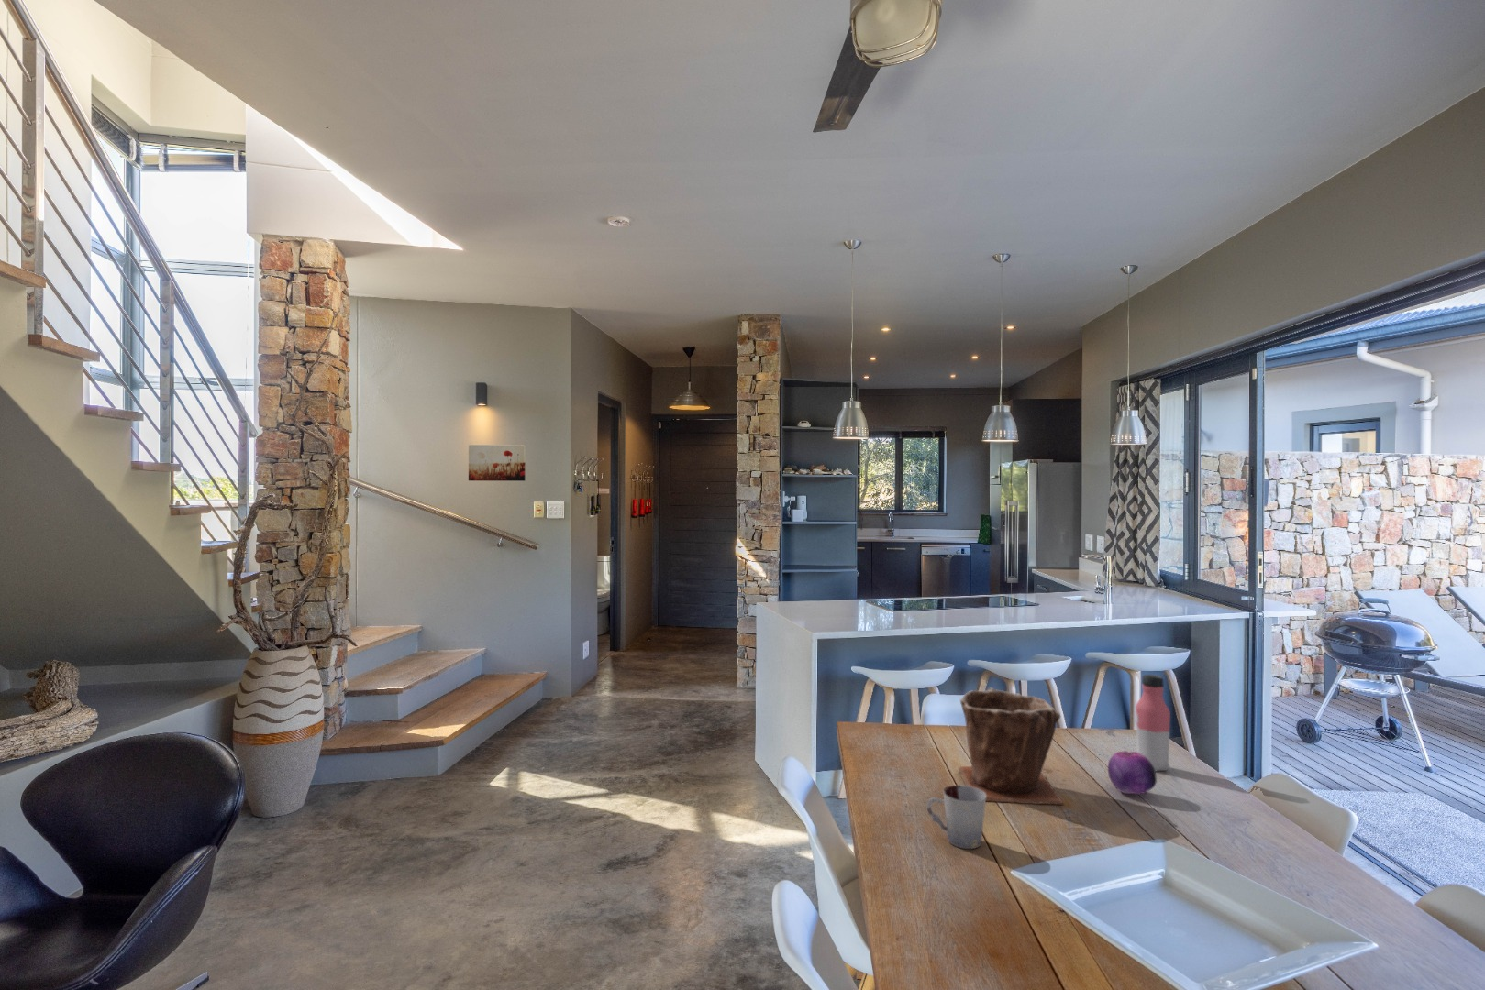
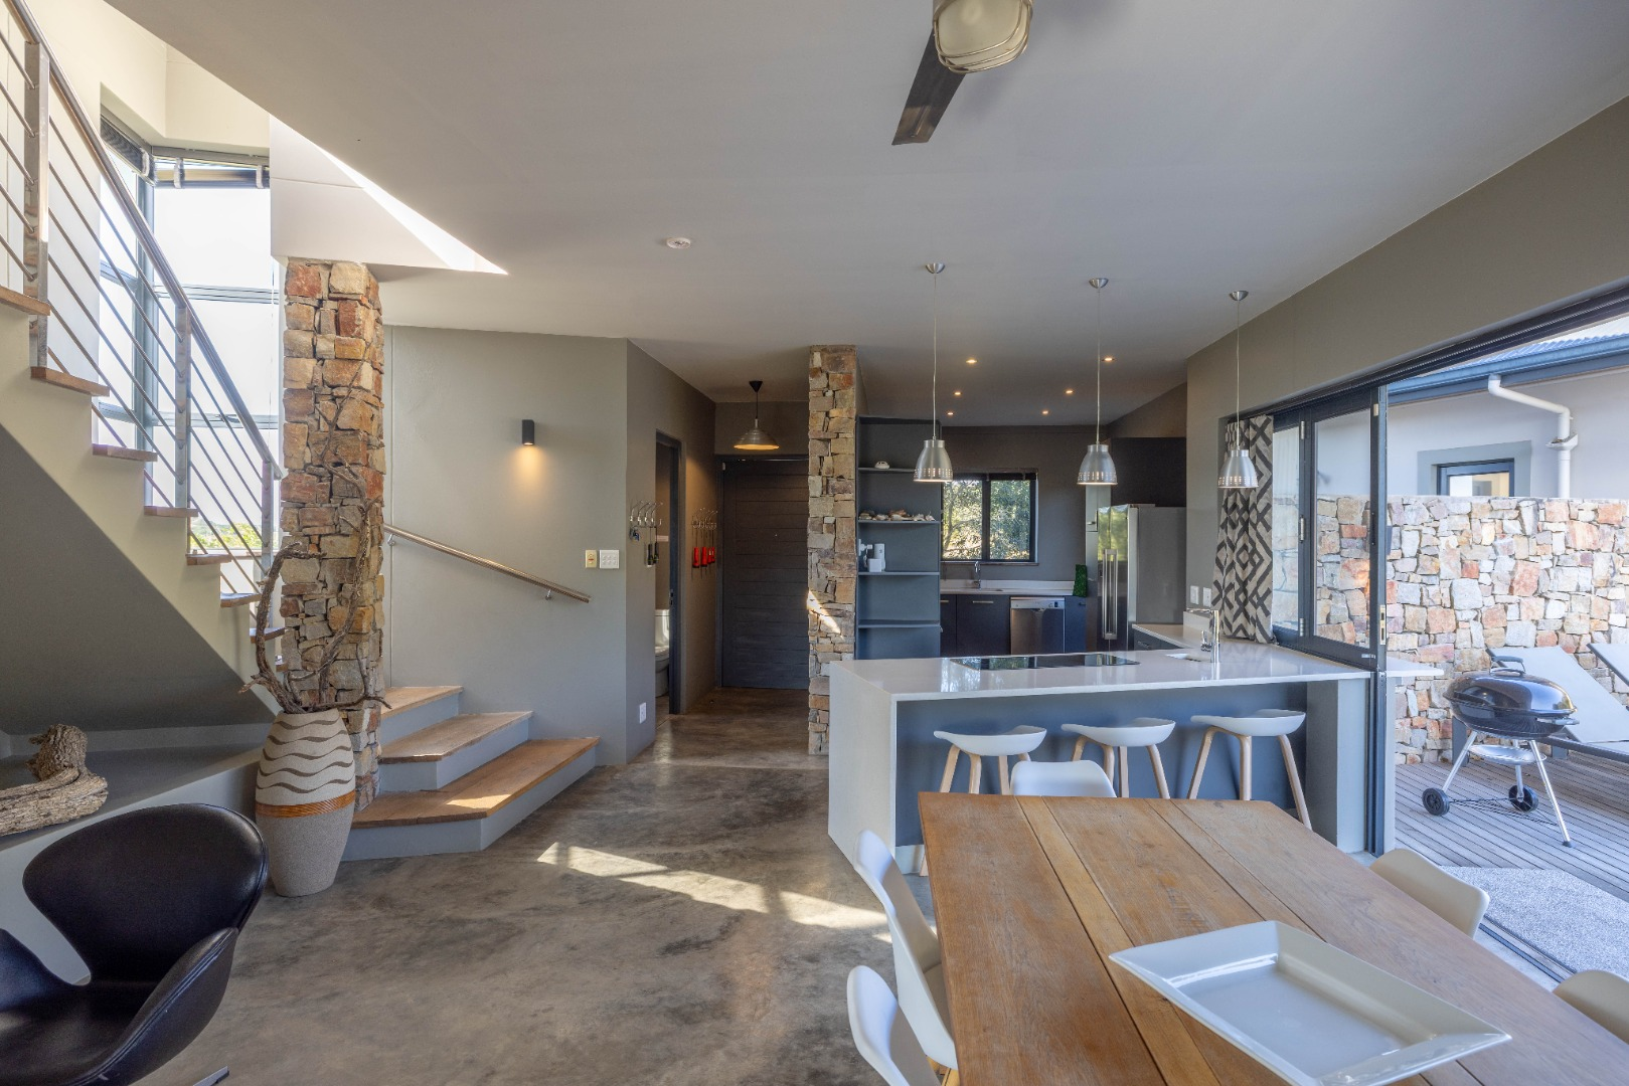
- fruit [1107,750,1158,796]
- water bottle [1134,674,1171,772]
- wall art [468,444,526,482]
- cup [927,784,986,850]
- plant pot [958,686,1065,805]
